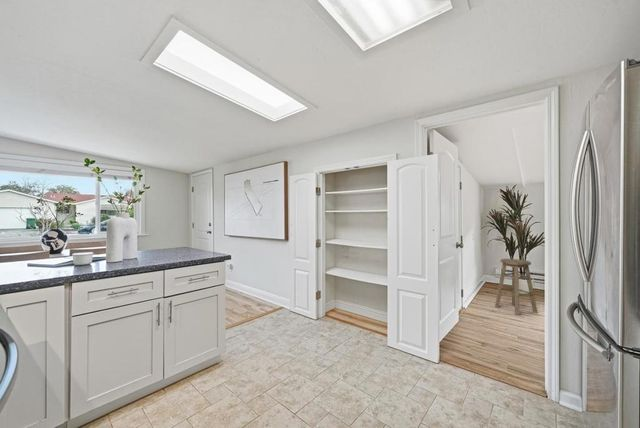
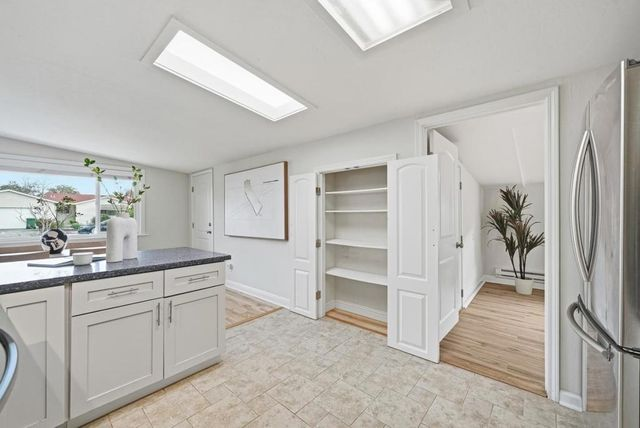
- bar stool [494,258,538,316]
